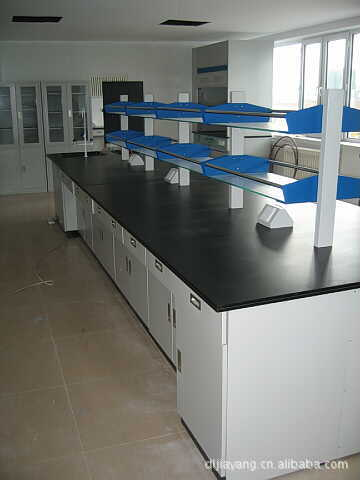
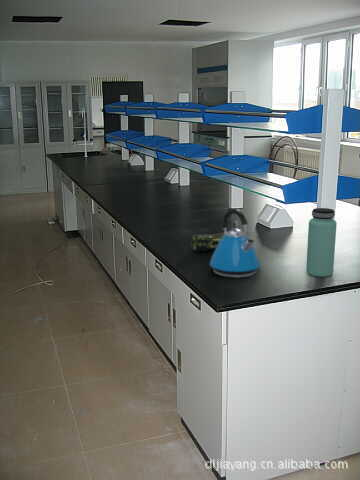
+ bottle [305,207,338,278]
+ kettle [209,207,261,279]
+ pencil case [189,230,229,252]
